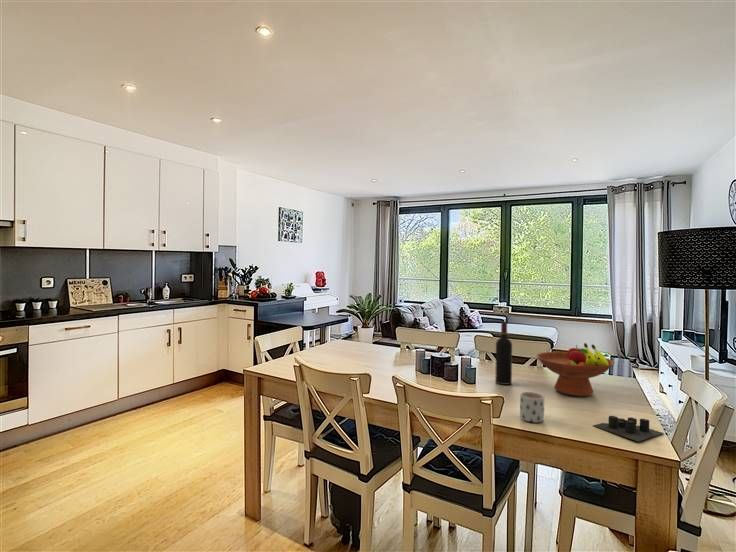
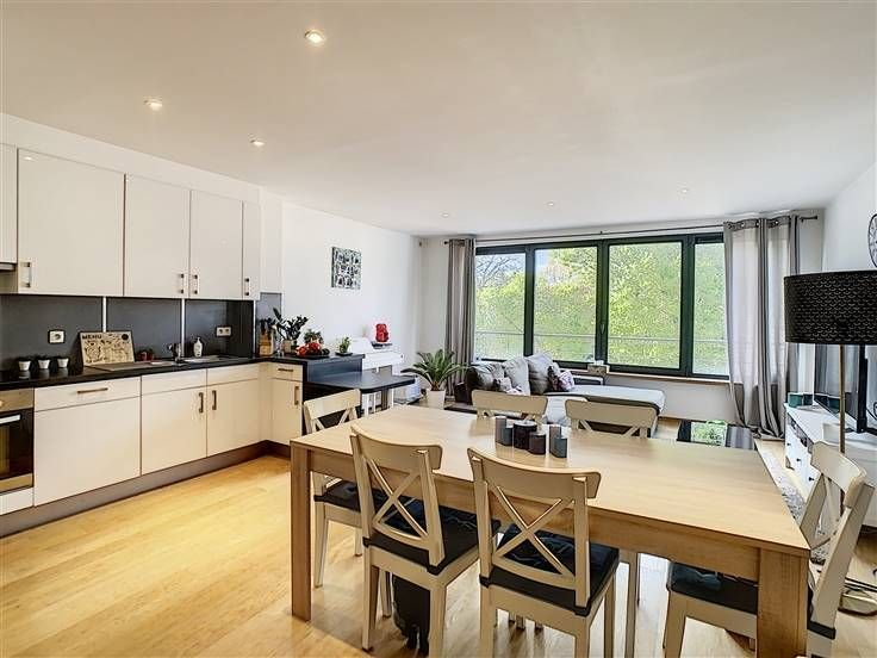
- fruit bowl [535,342,616,397]
- mug [519,391,545,423]
- wine bottle [494,321,513,386]
- candle [592,415,664,443]
